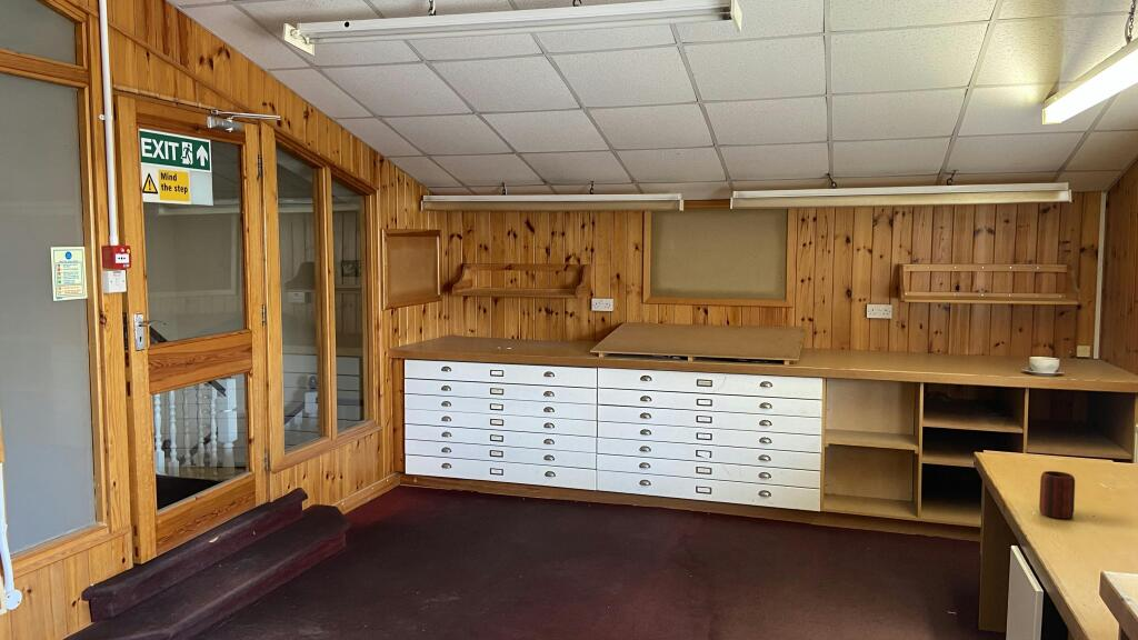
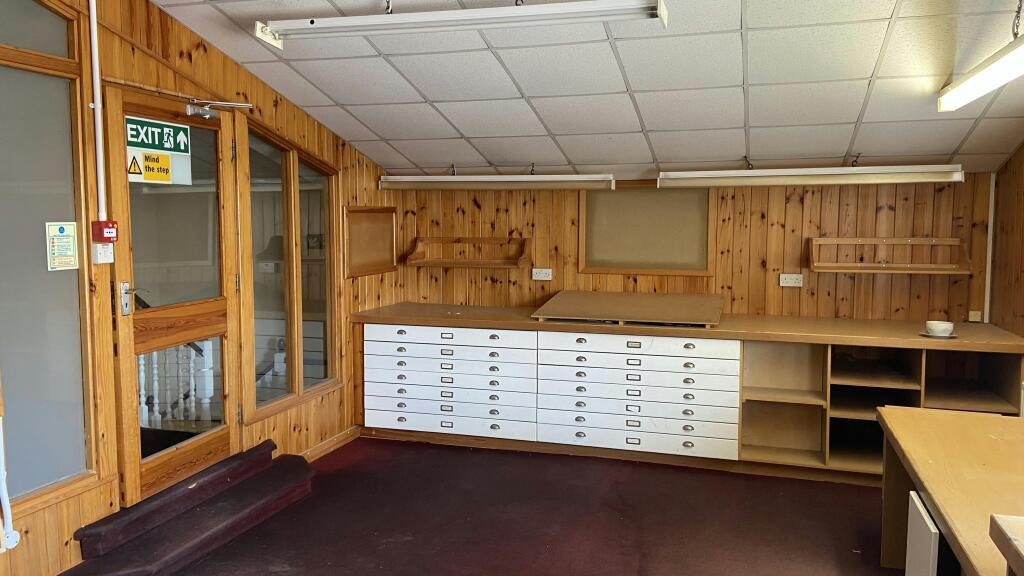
- mug [1038,470,1076,520]
